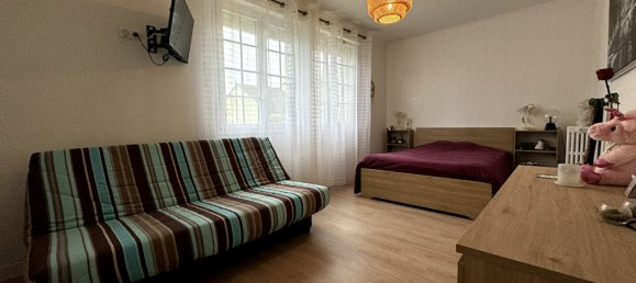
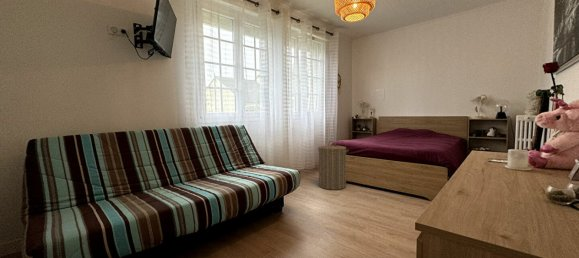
+ laundry hamper [317,140,350,191]
